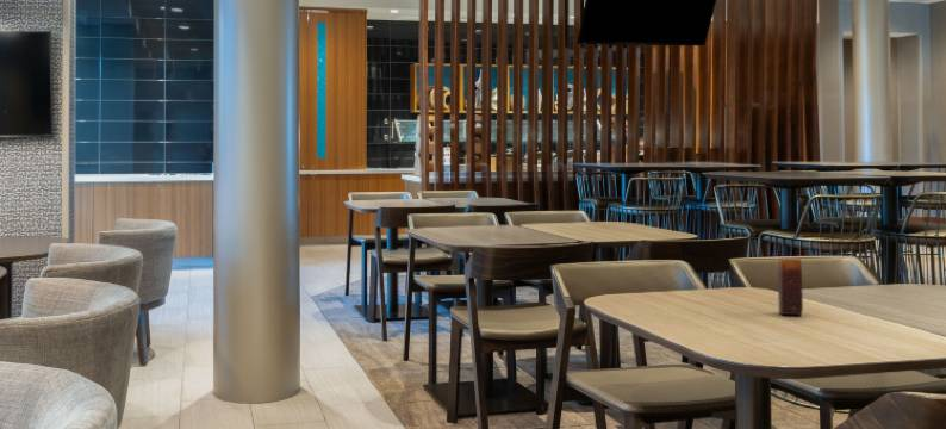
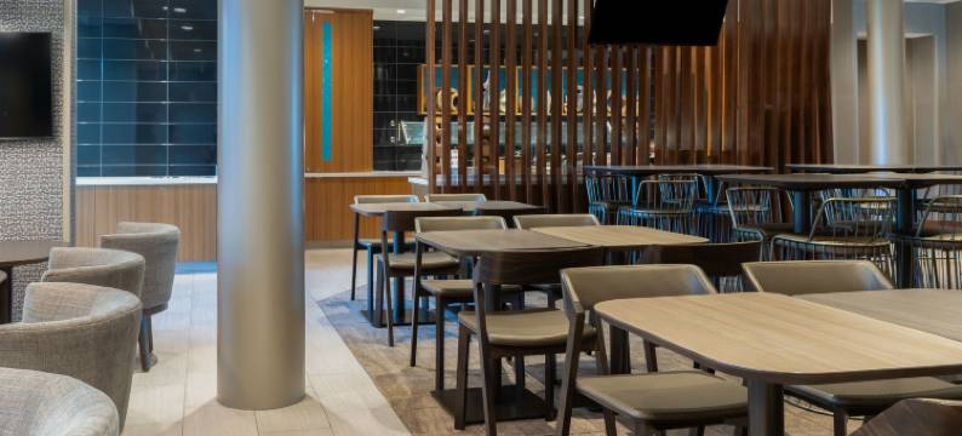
- candle [777,257,804,316]
